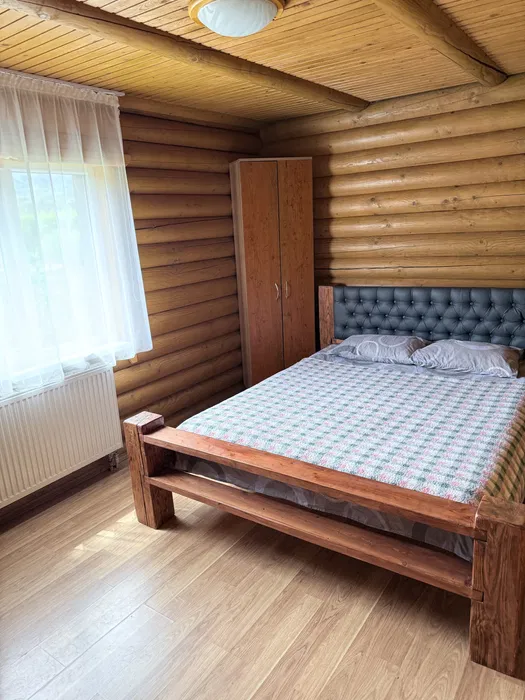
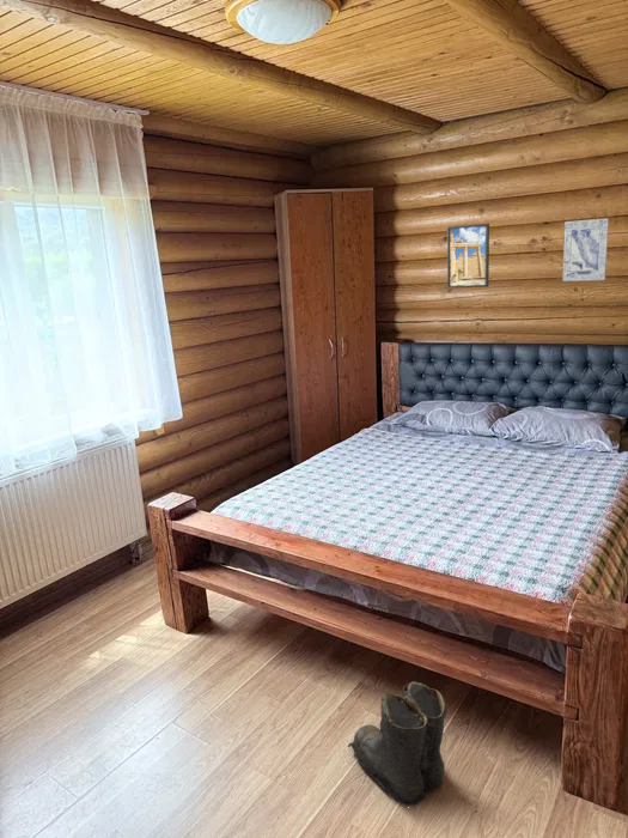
+ boots [347,680,449,807]
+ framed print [446,223,490,290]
+ wall art [562,217,610,283]
